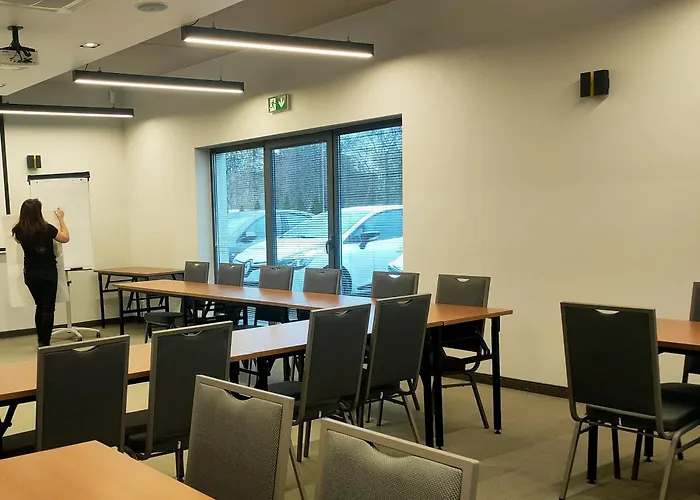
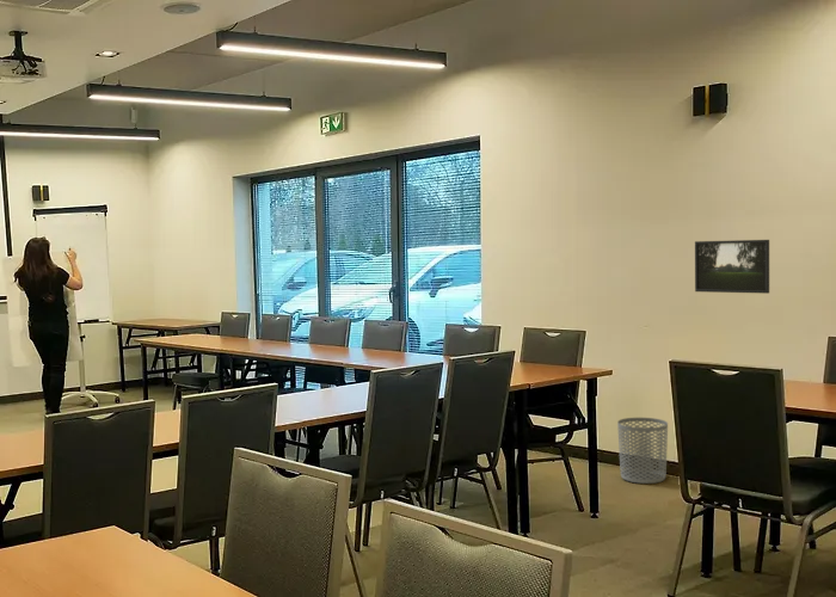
+ waste bin [616,417,669,485]
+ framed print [694,239,770,295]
